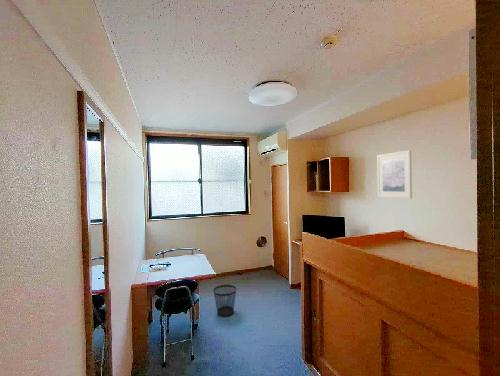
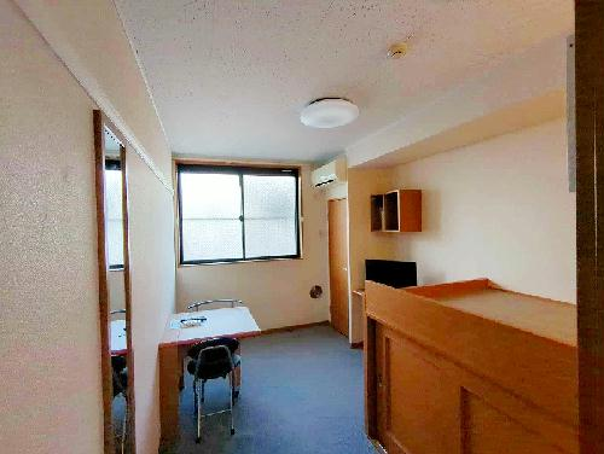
- wastebasket [213,284,237,317]
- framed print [376,149,413,199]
